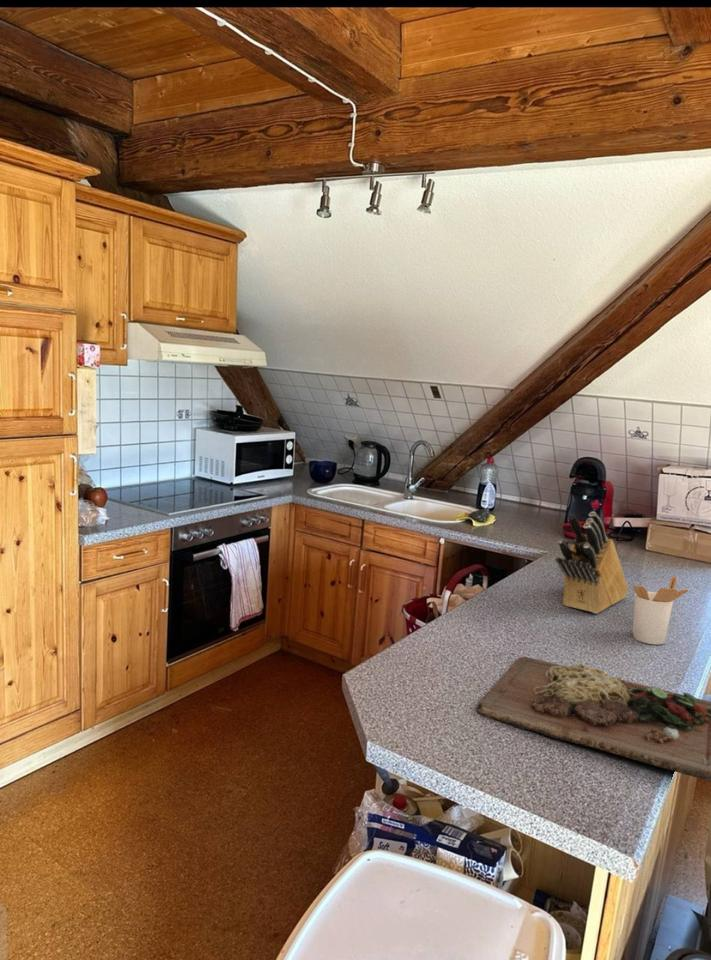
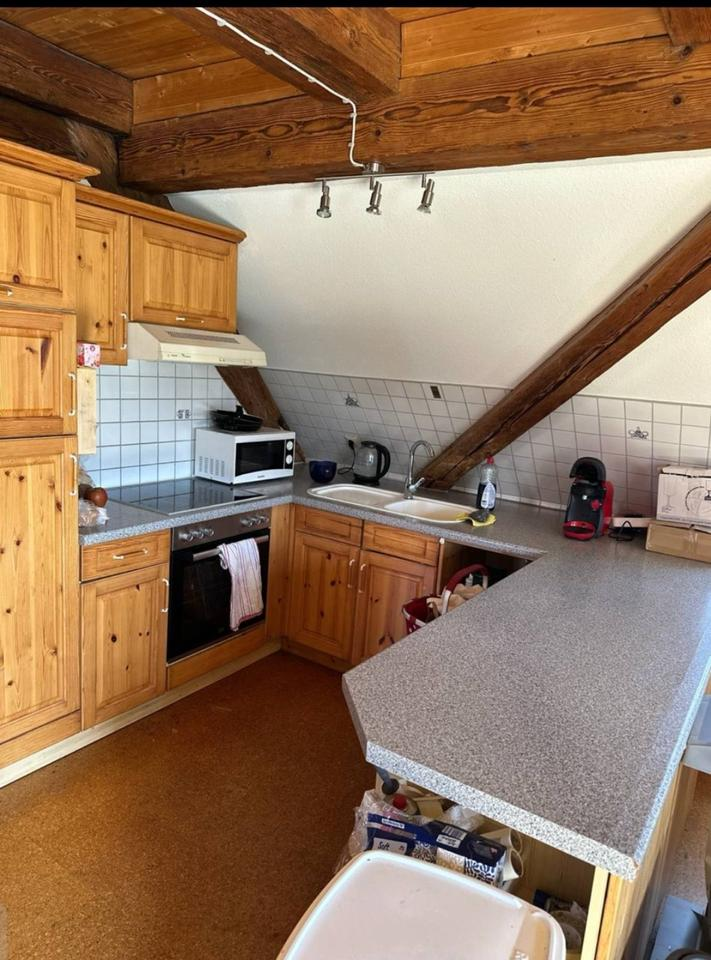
- cutting board [476,656,711,783]
- knife block [555,511,629,615]
- utensil holder [632,575,689,646]
